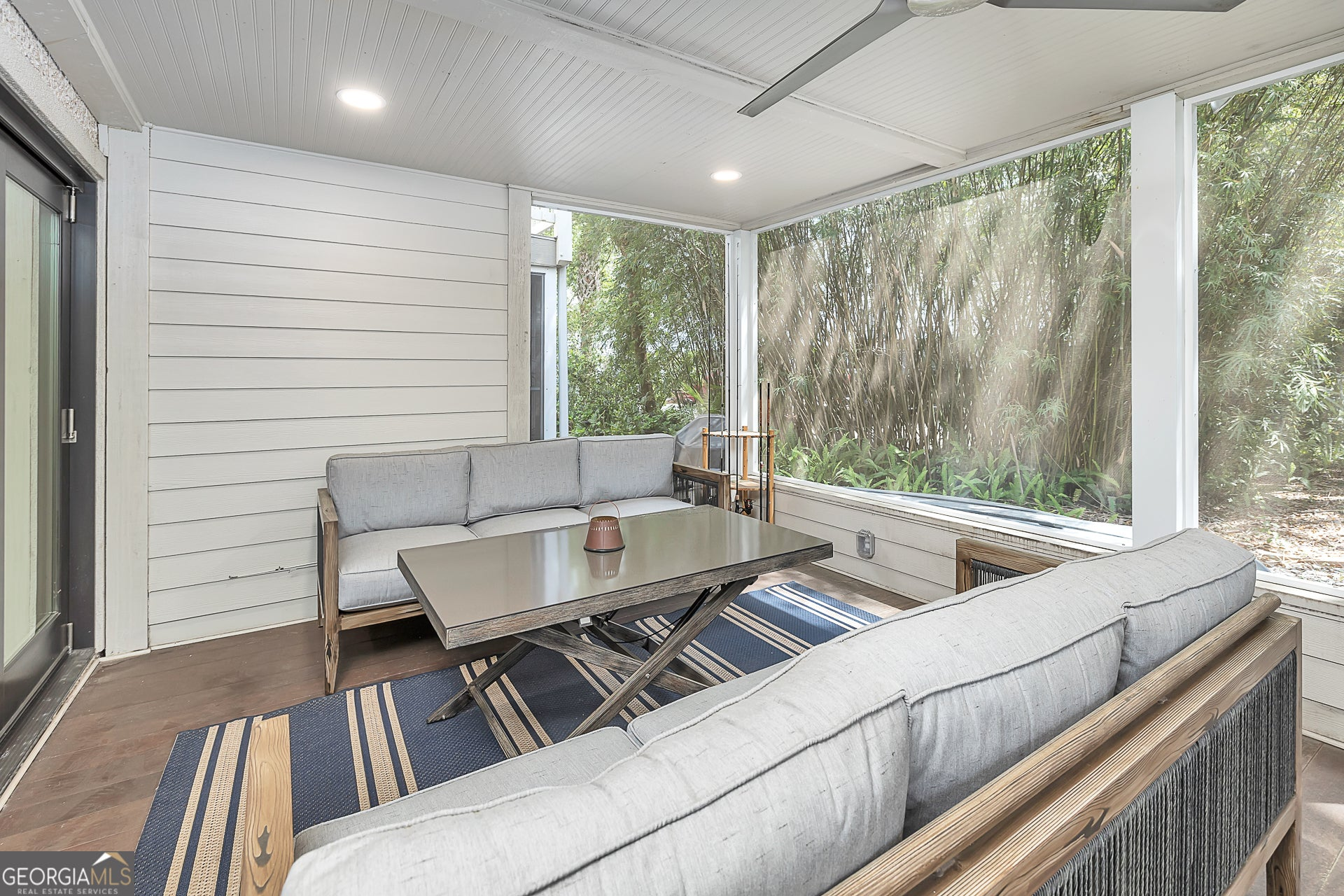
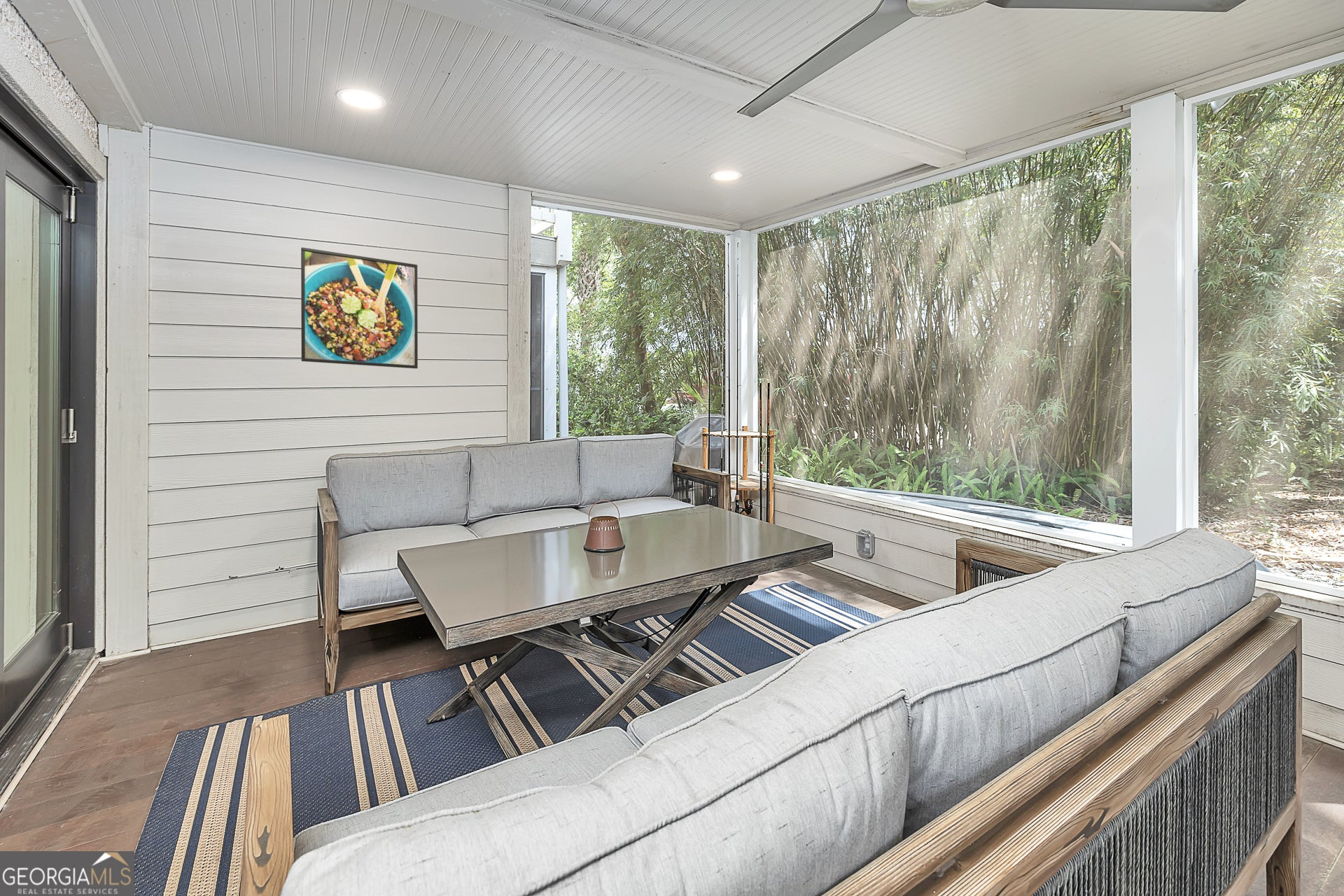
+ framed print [300,247,419,369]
